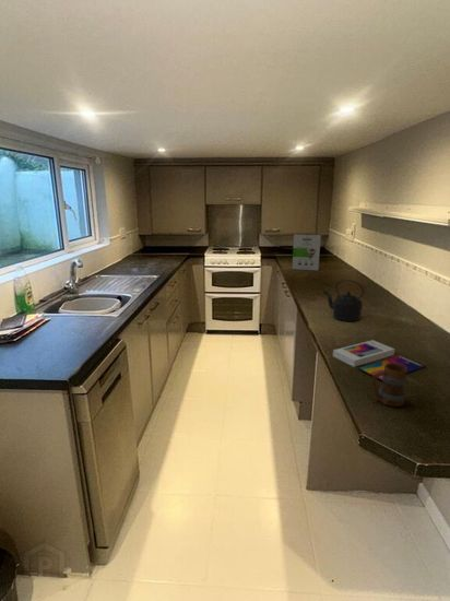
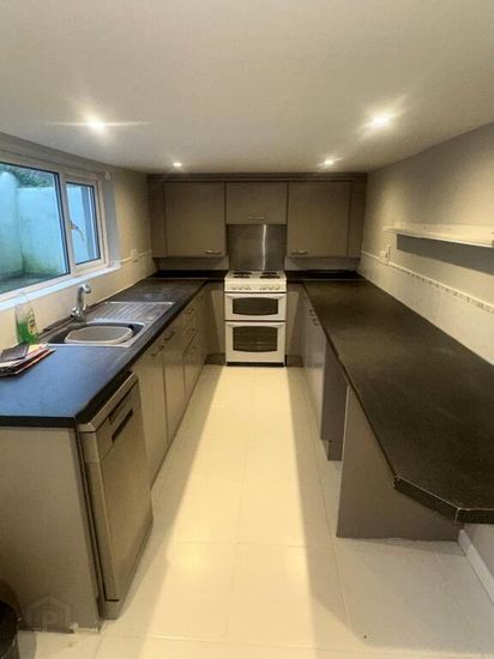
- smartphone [332,339,426,382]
- cereal box [292,234,322,271]
- kettle [322,279,366,322]
- mug [370,363,407,408]
